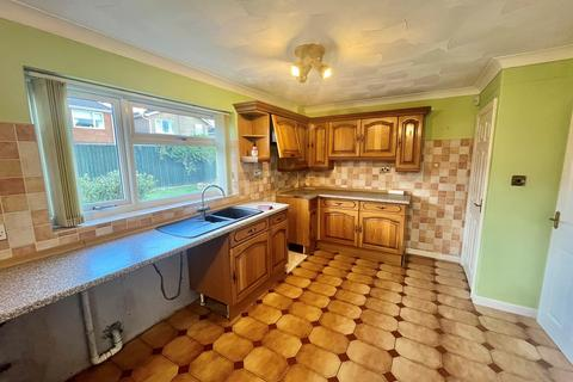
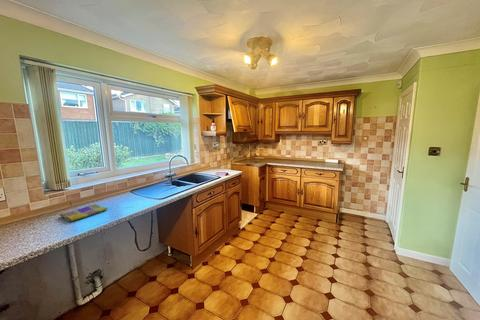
+ dish towel [58,203,108,222]
